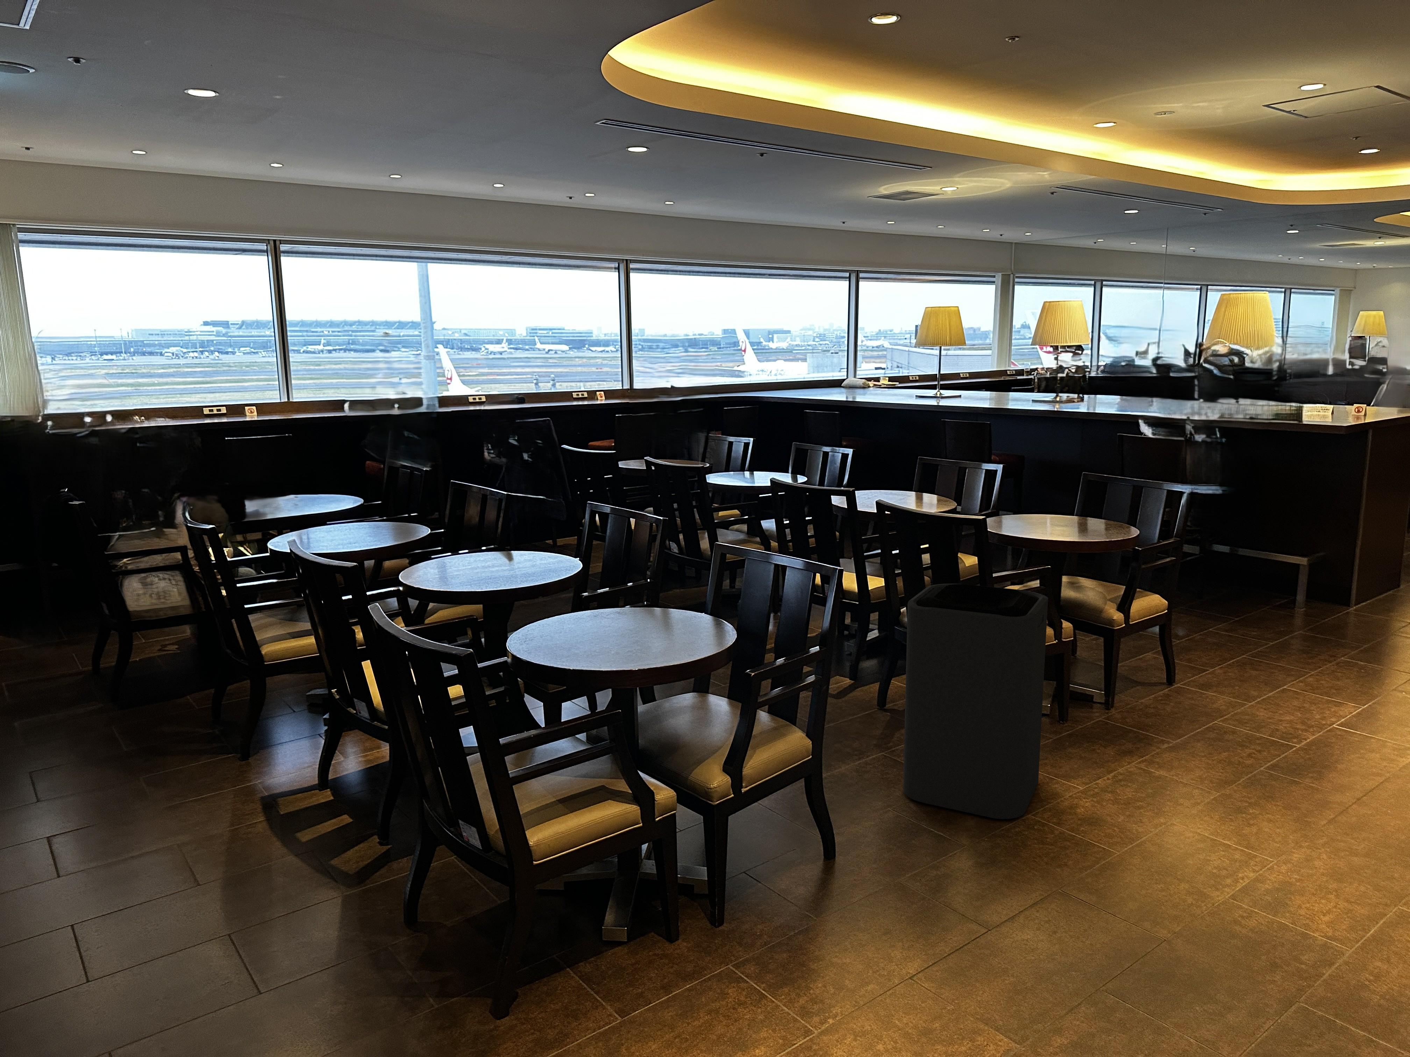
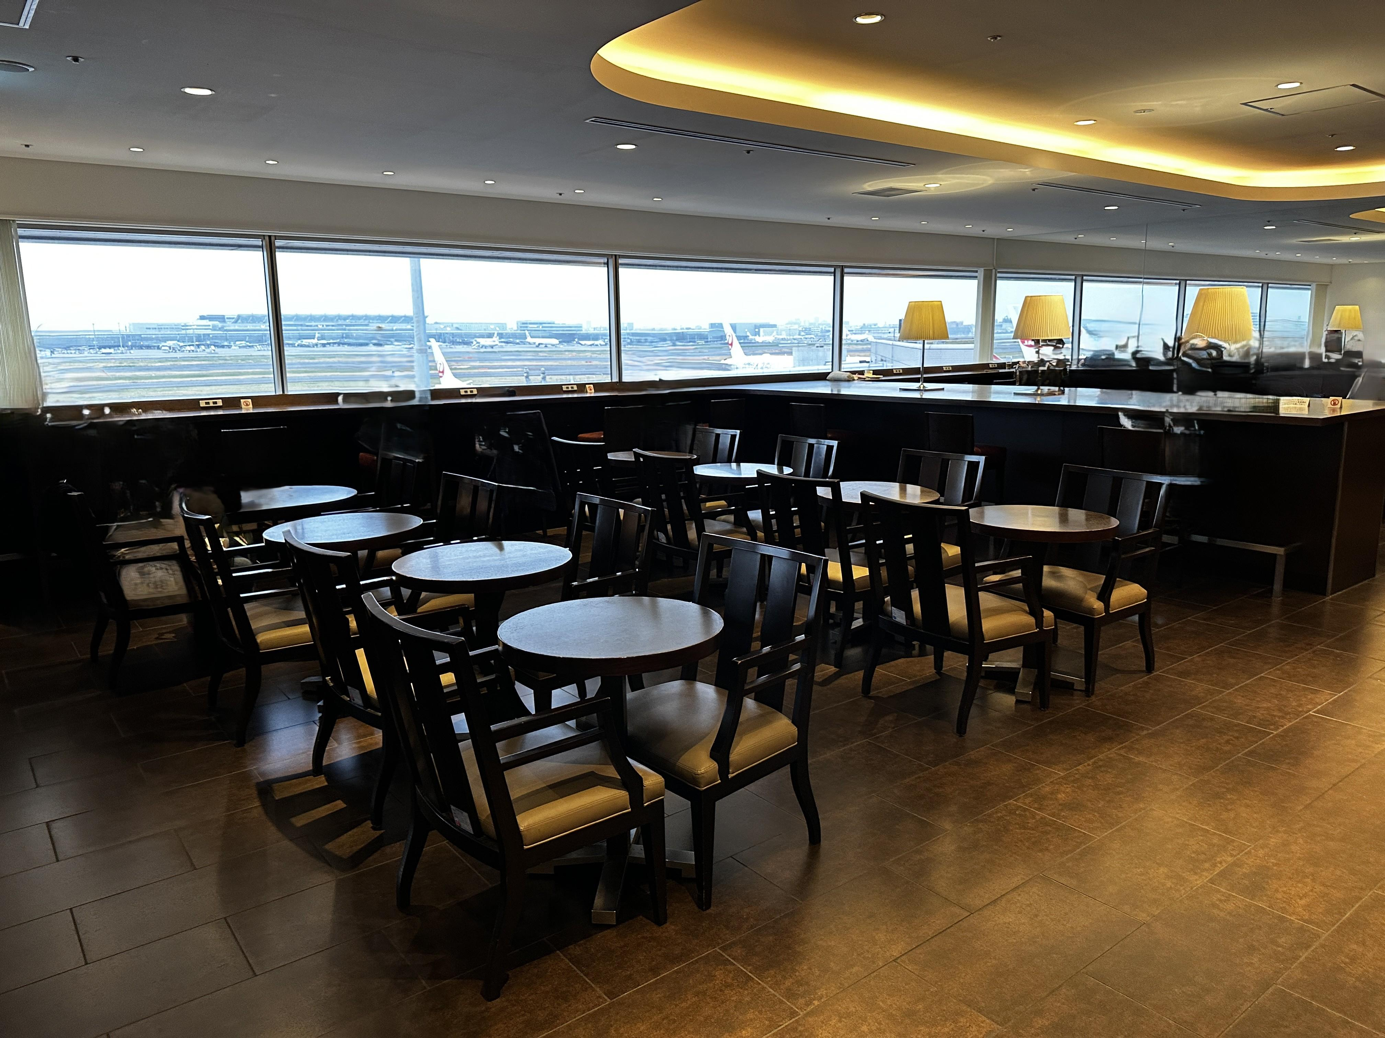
- trash can [903,583,1048,821]
